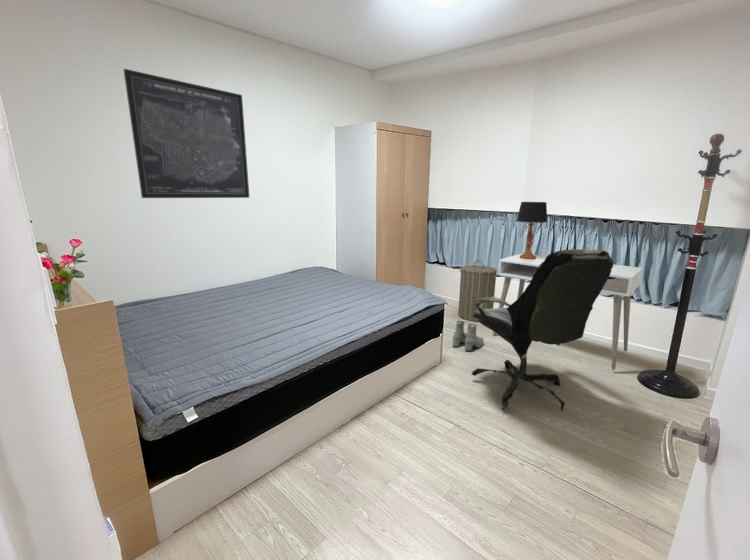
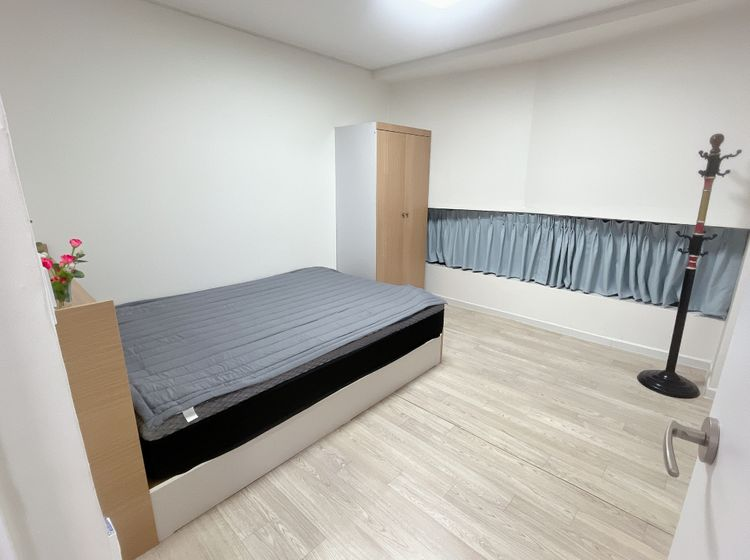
- wall art [122,68,251,199]
- table lamp [516,201,548,259]
- boots [452,320,485,352]
- laundry hamper [457,260,500,322]
- office chair [471,248,615,412]
- desk [492,253,644,371]
